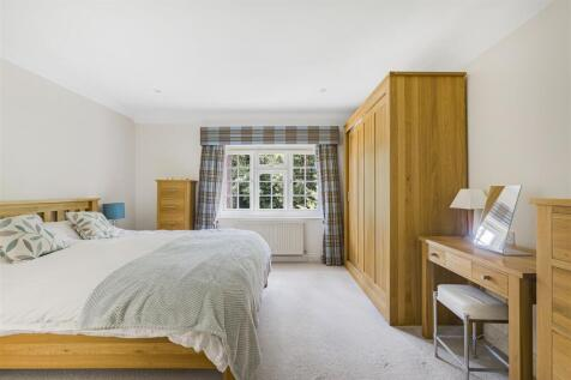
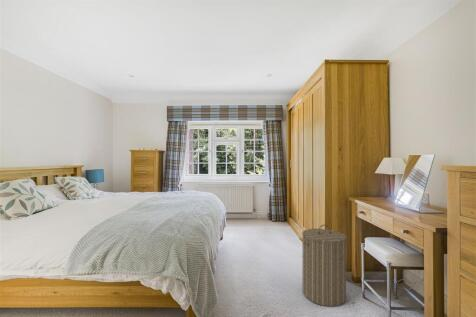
+ laundry hamper [298,224,350,307]
